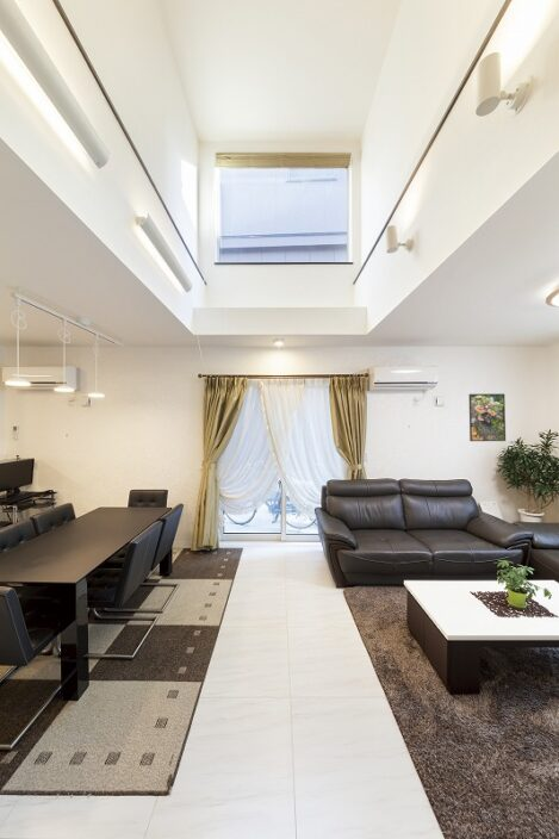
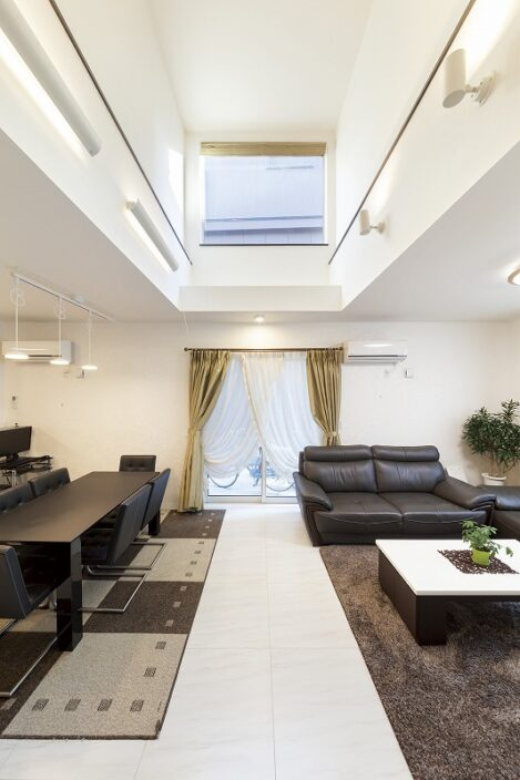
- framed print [468,392,507,442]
